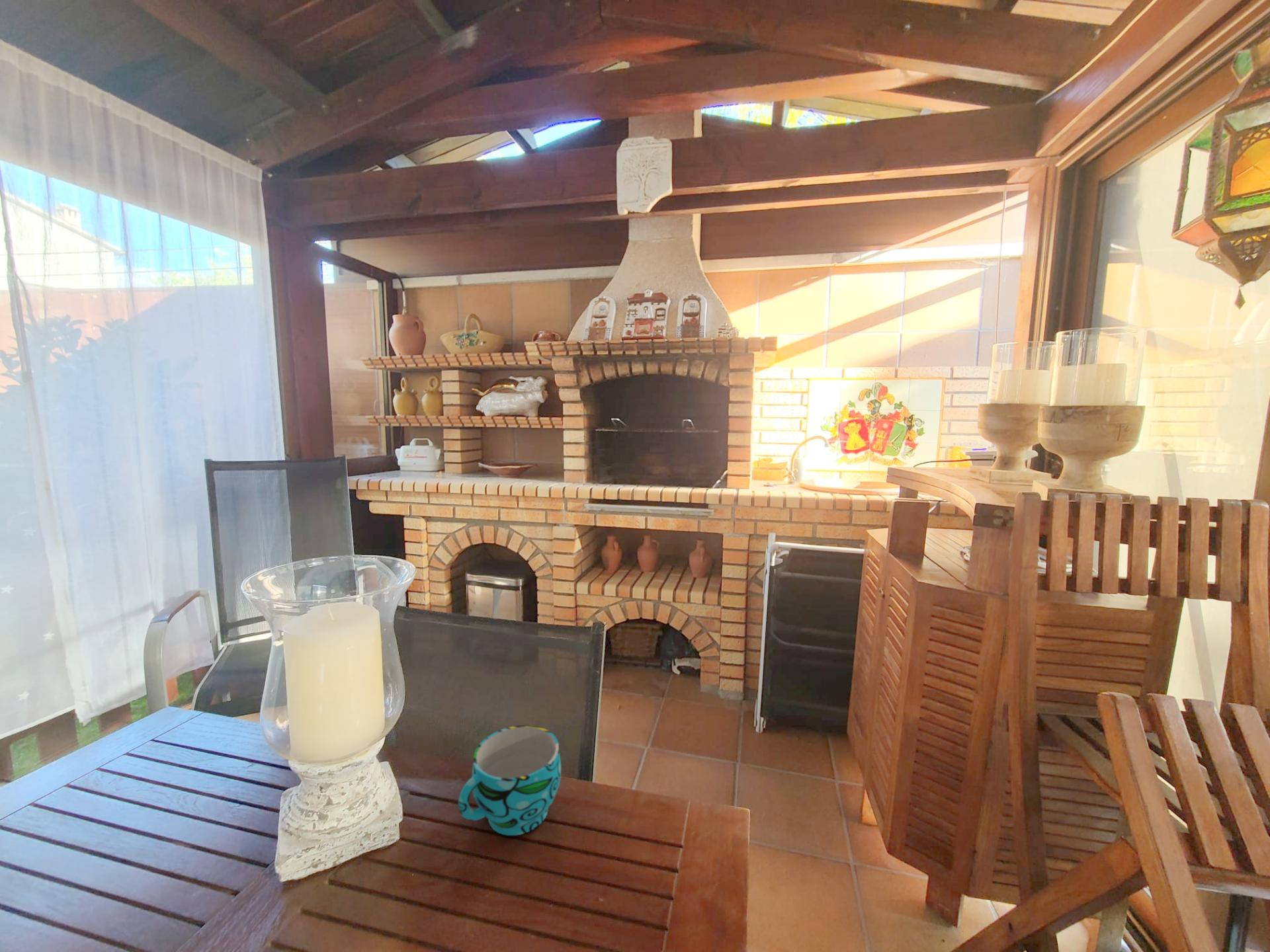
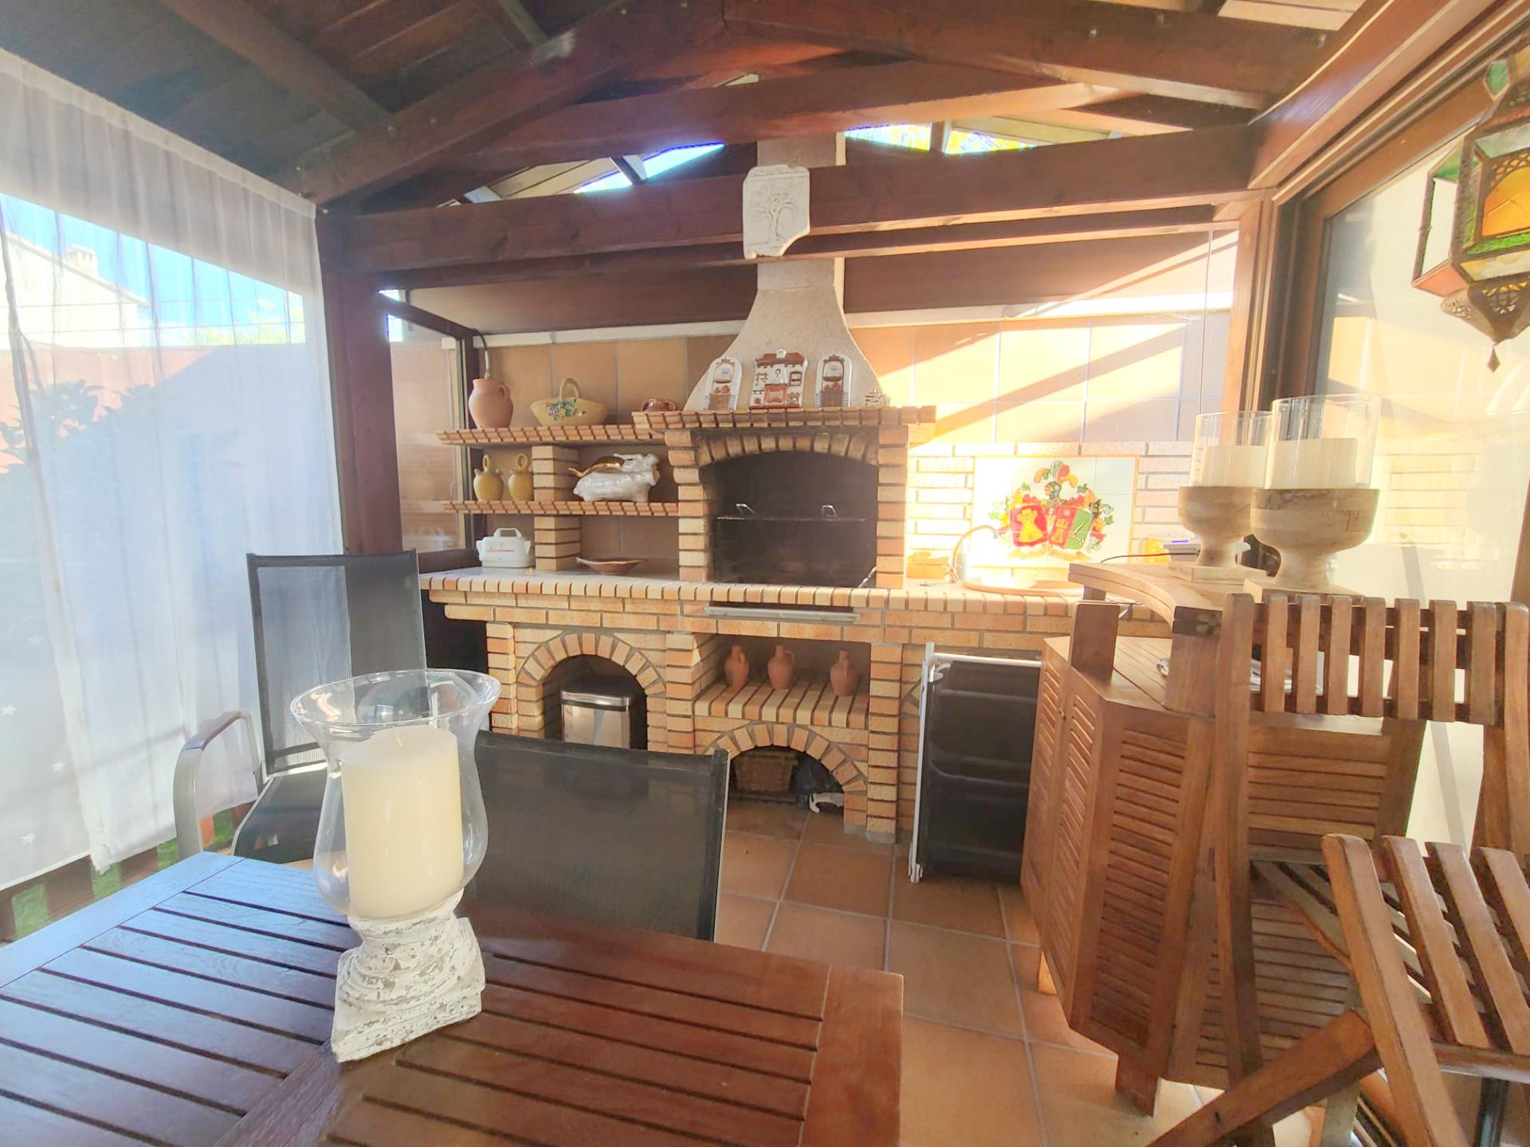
- cup [458,725,562,836]
